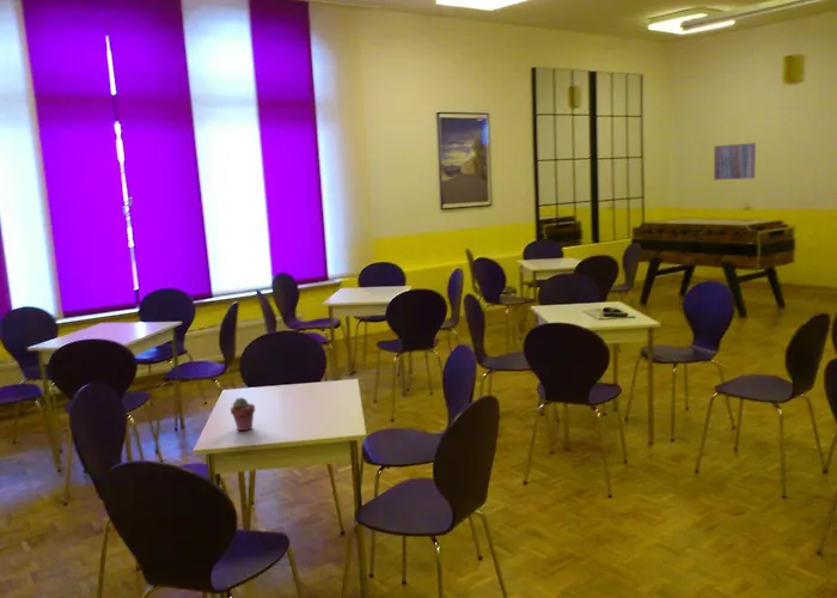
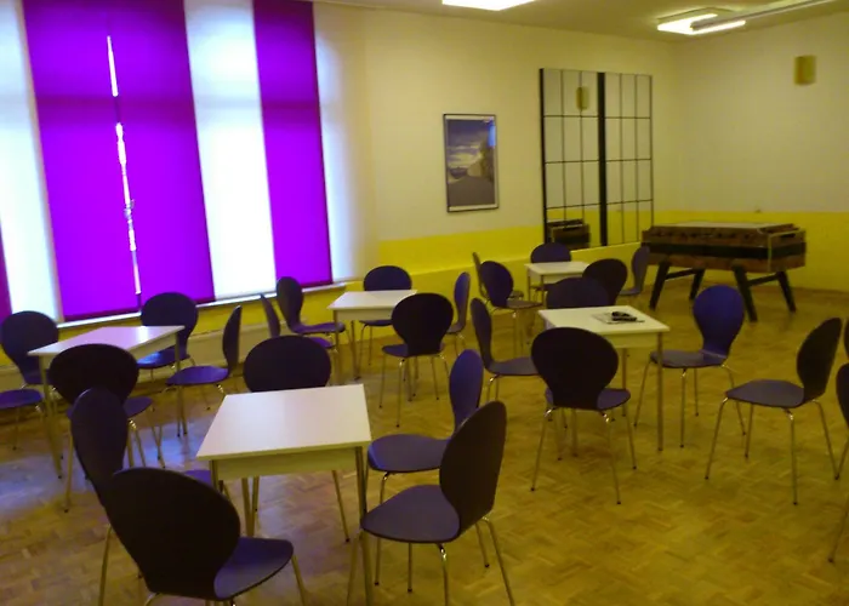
- potted succulent [230,396,256,432]
- wall art [713,142,757,181]
